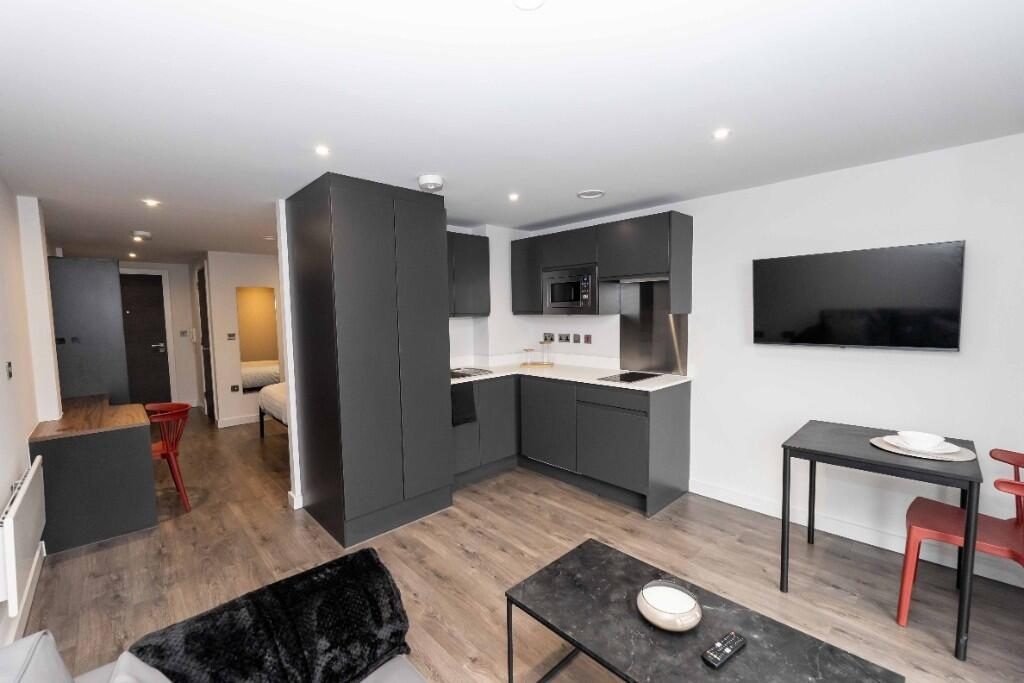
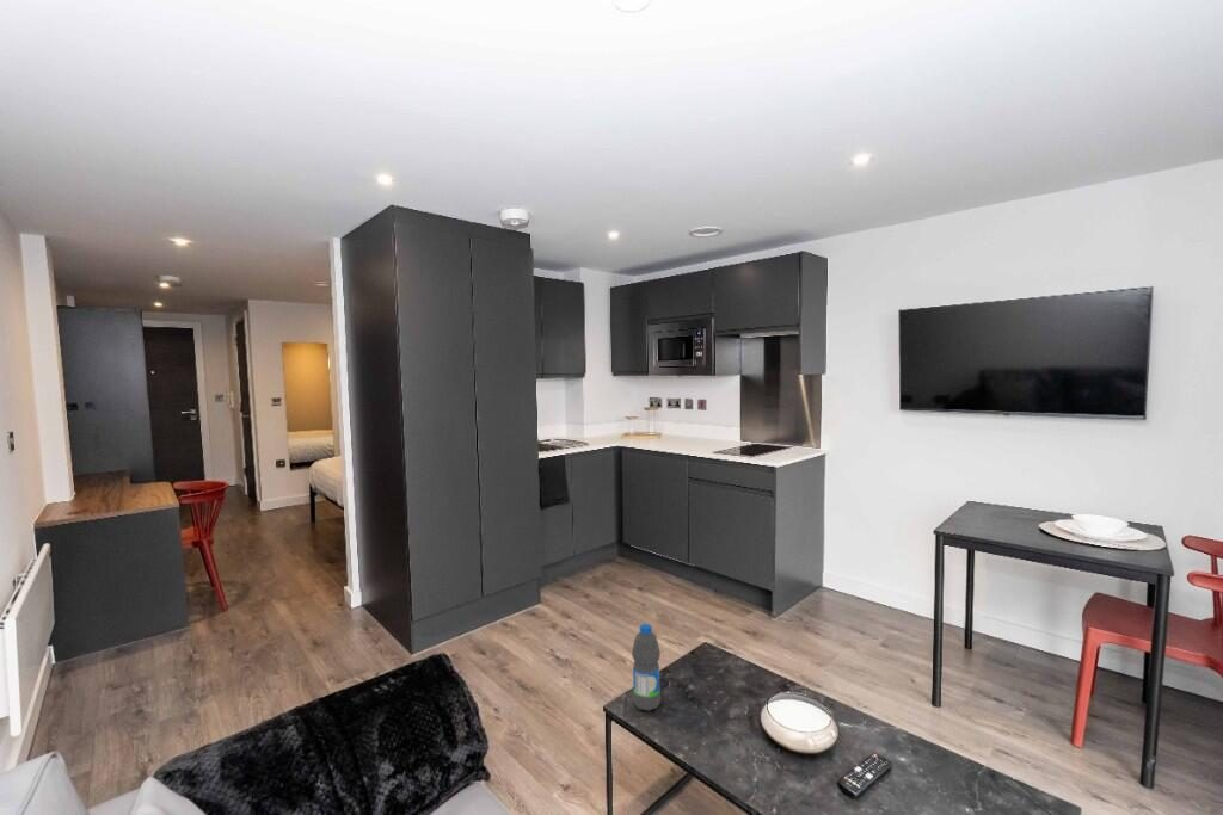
+ water bottle [631,623,662,712]
